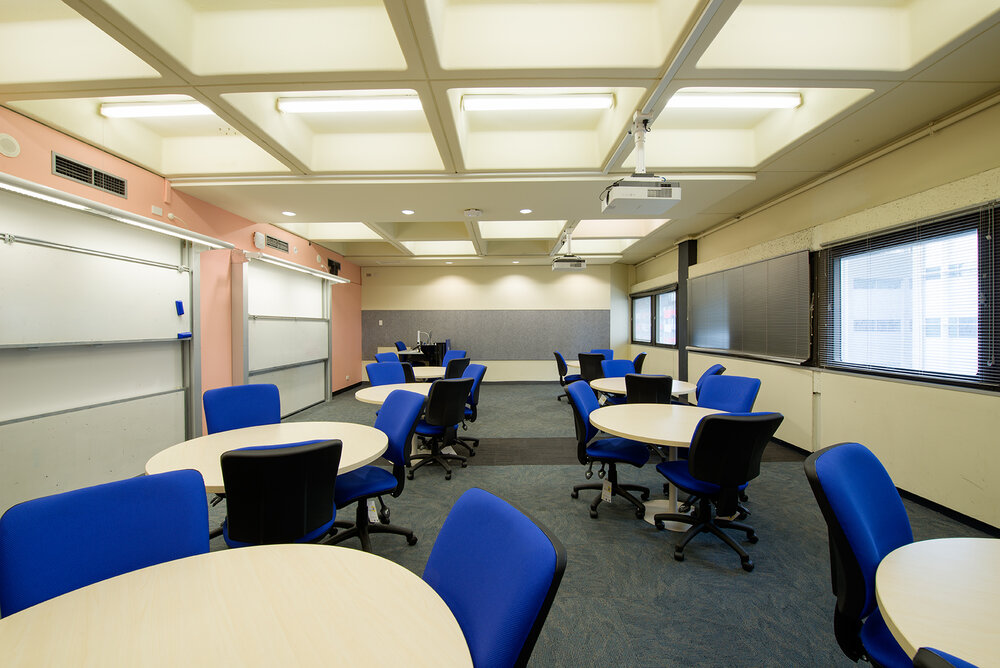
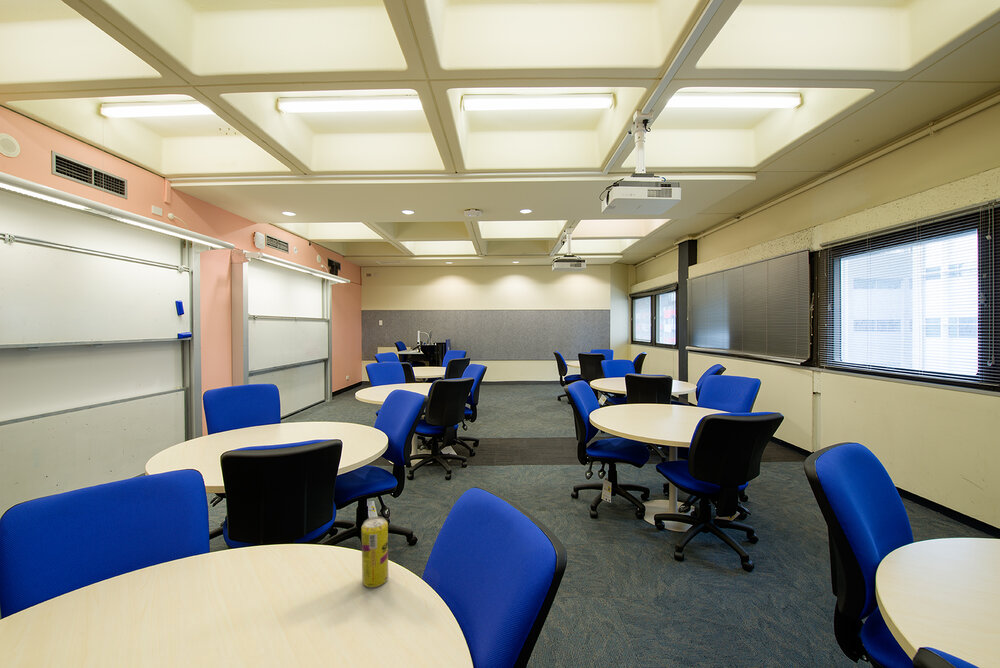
+ beverage can [361,516,389,589]
